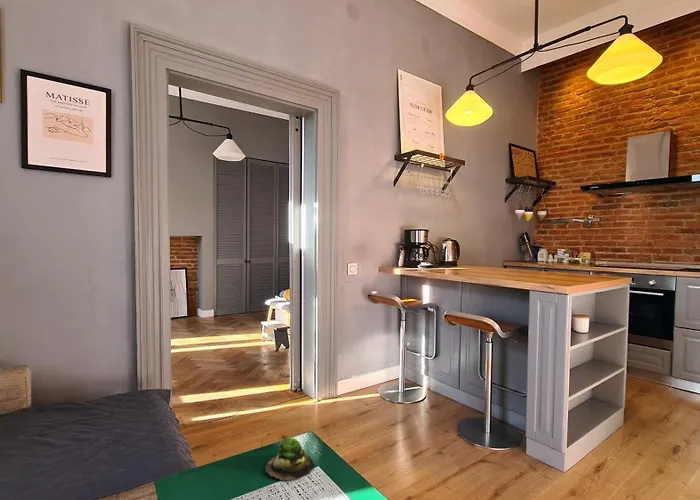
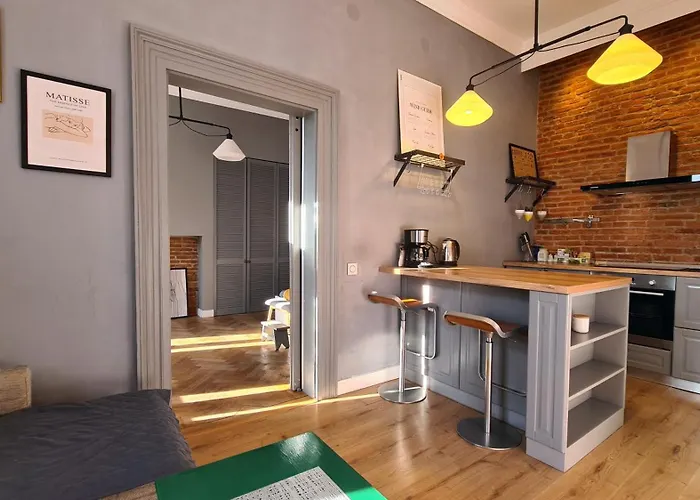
- succulent plant [264,436,316,481]
